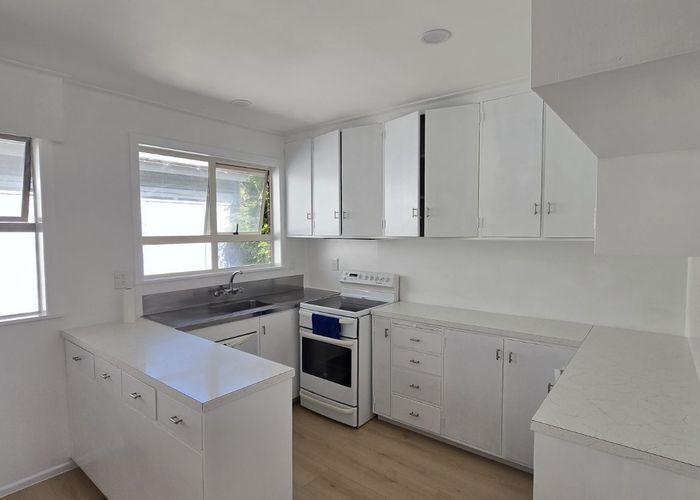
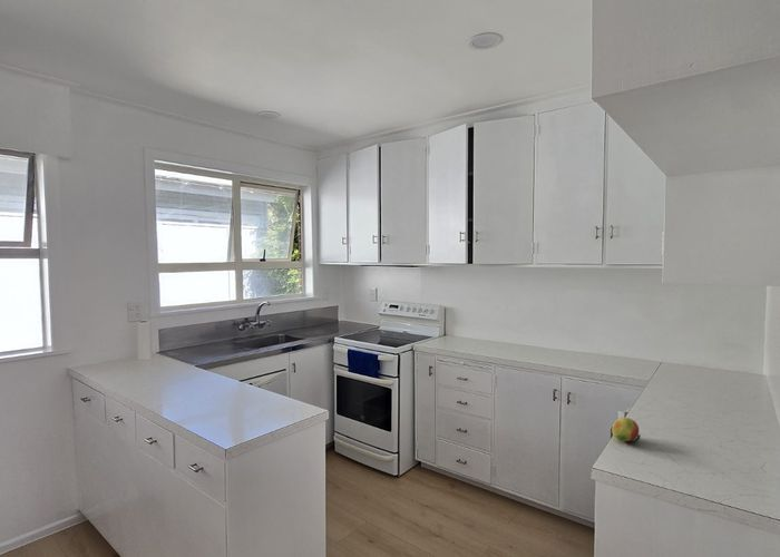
+ fruit [611,417,642,444]
